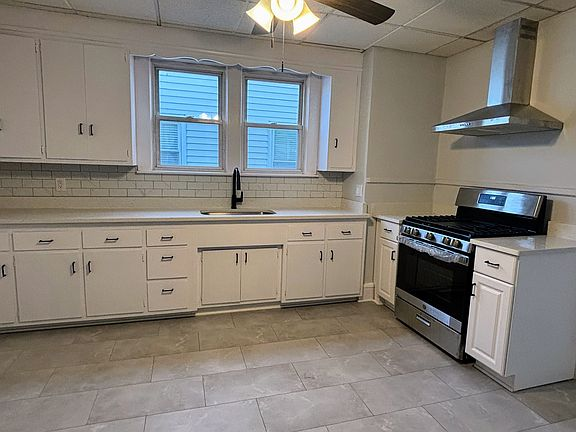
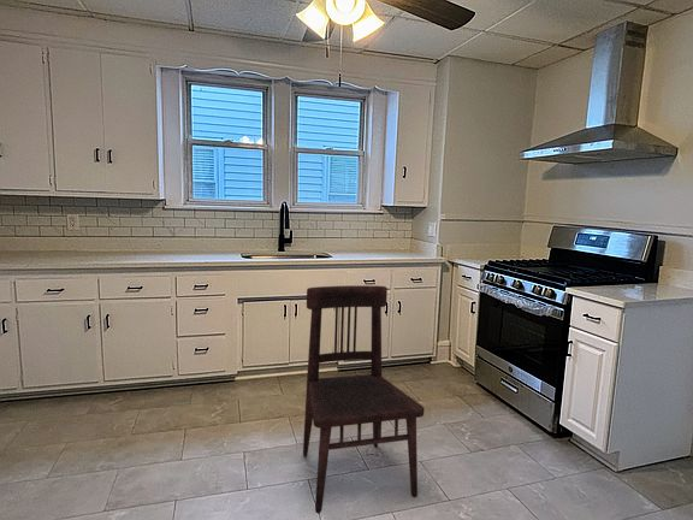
+ dining chair [302,284,426,515]
